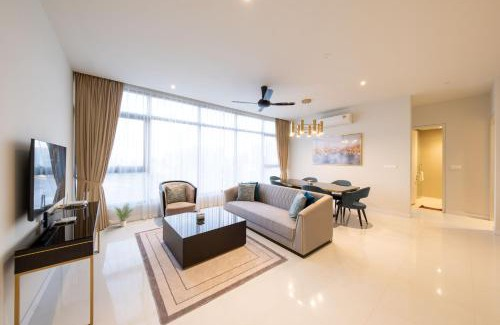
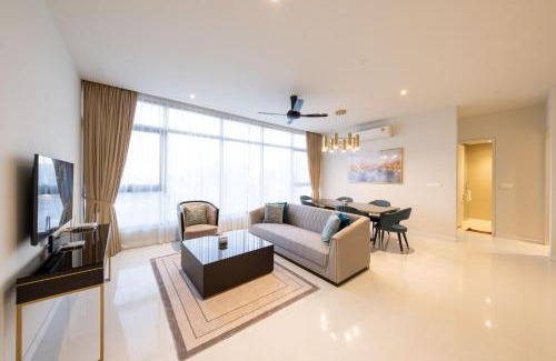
- potted plant [114,202,134,228]
